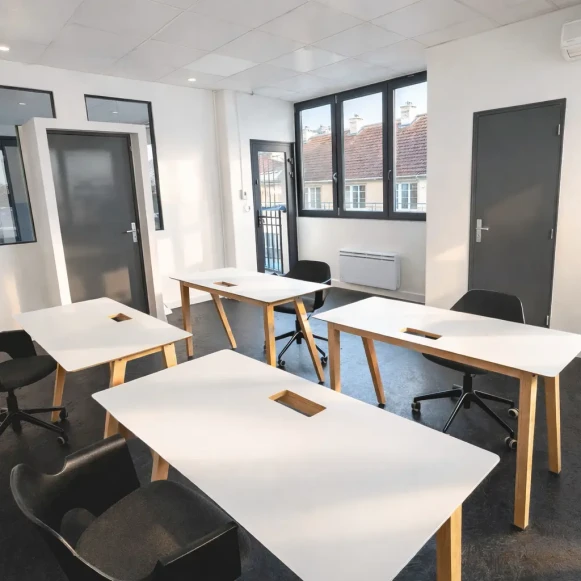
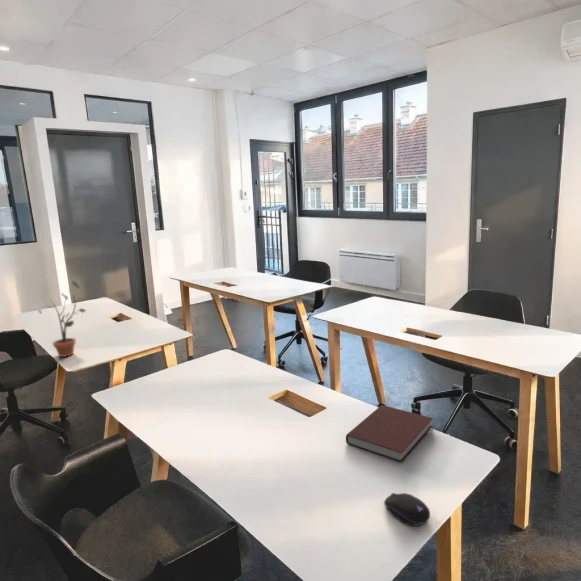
+ computer mouse [383,492,431,527]
+ potted plant [37,279,87,358]
+ notebook [345,404,434,463]
